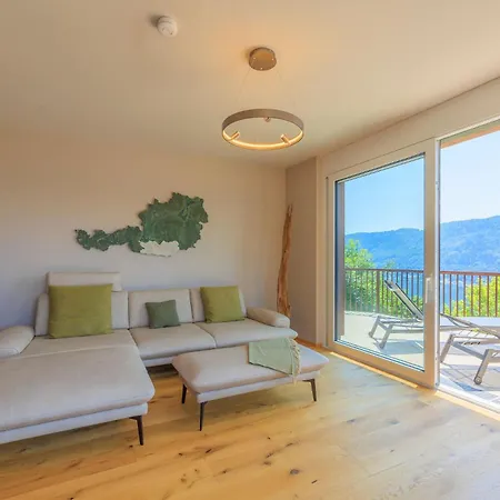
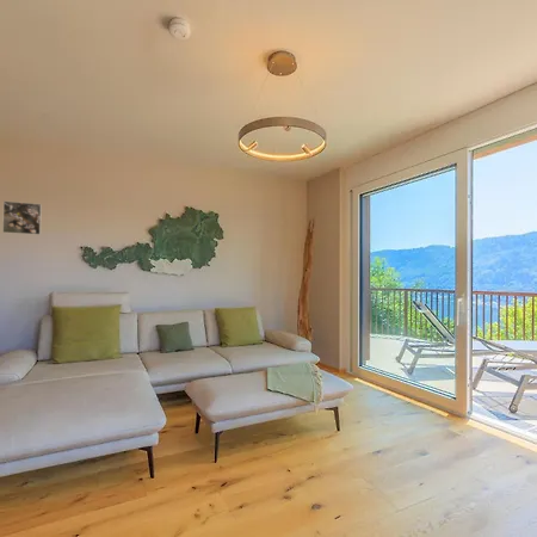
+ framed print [1,199,43,236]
